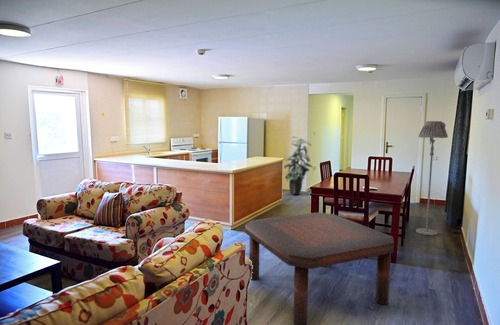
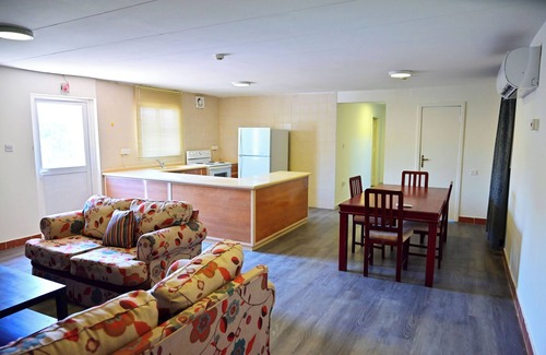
- indoor plant [283,135,314,195]
- floor lamp [415,120,449,237]
- coffee table [244,211,395,325]
